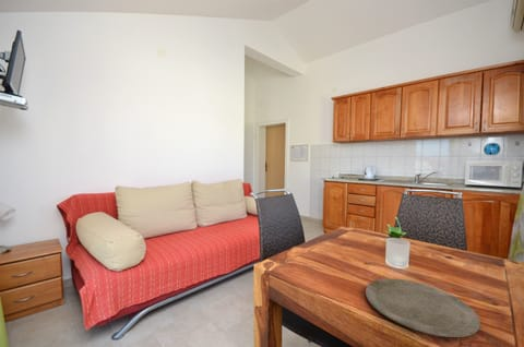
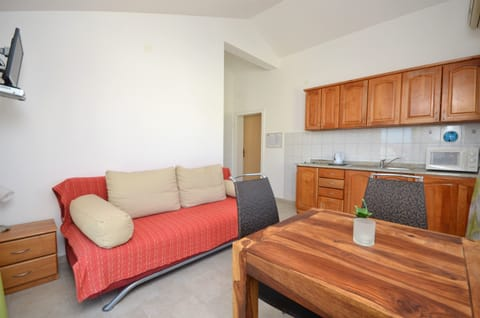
- plate [365,277,481,338]
